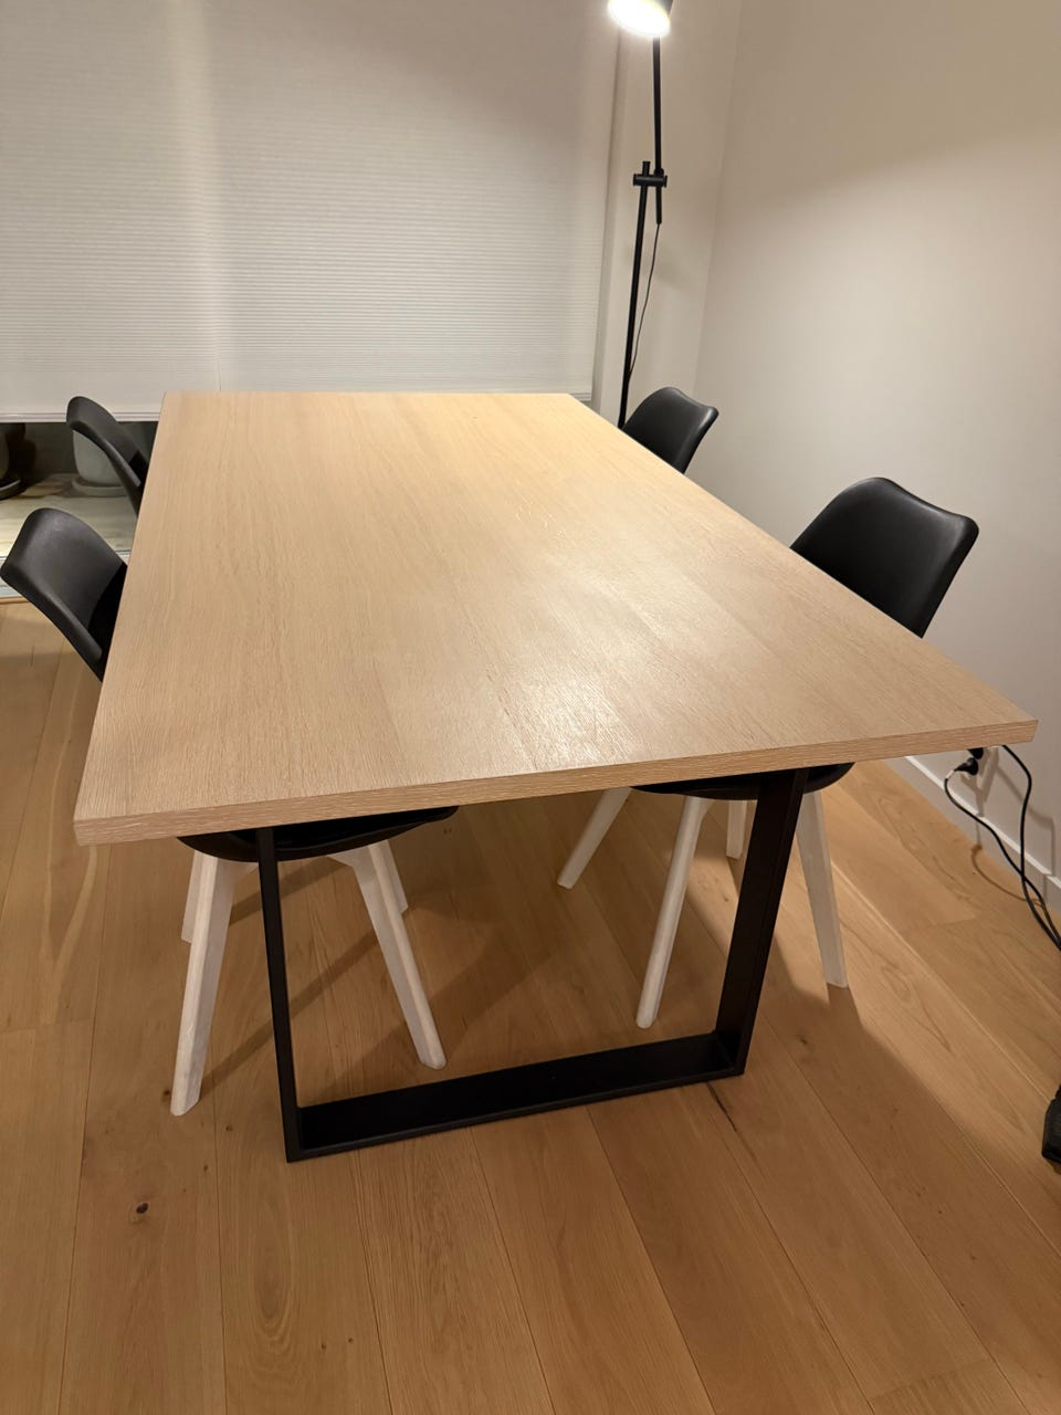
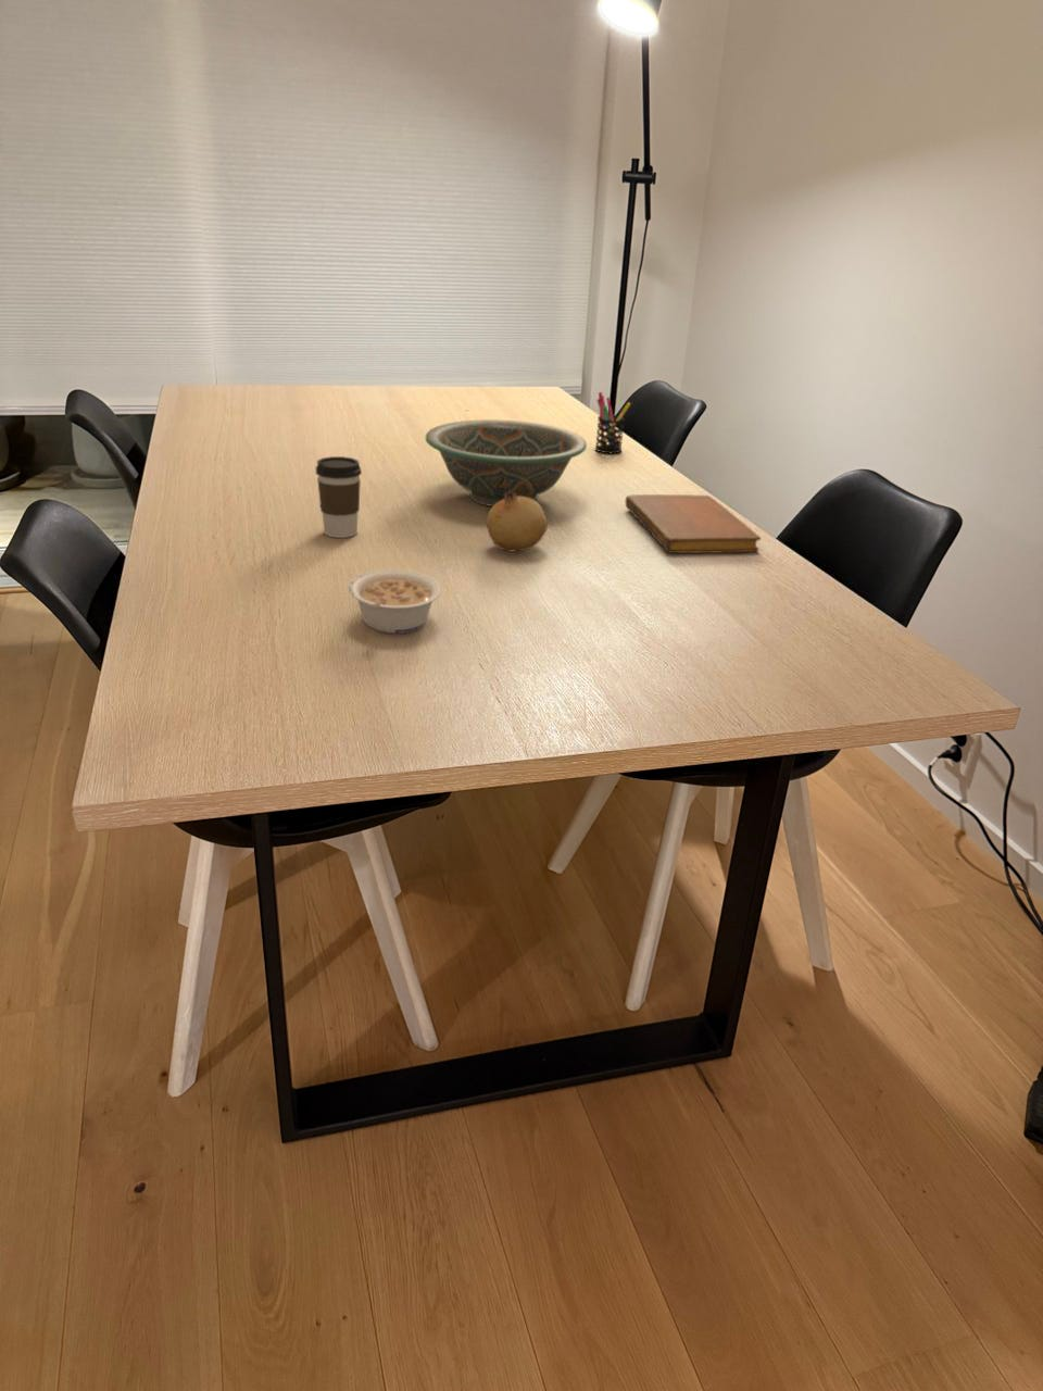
+ notebook [624,493,761,554]
+ decorative bowl [425,418,587,507]
+ legume [347,568,442,634]
+ pen holder [594,391,631,455]
+ fruit [485,491,549,553]
+ coffee cup [316,456,363,539]
